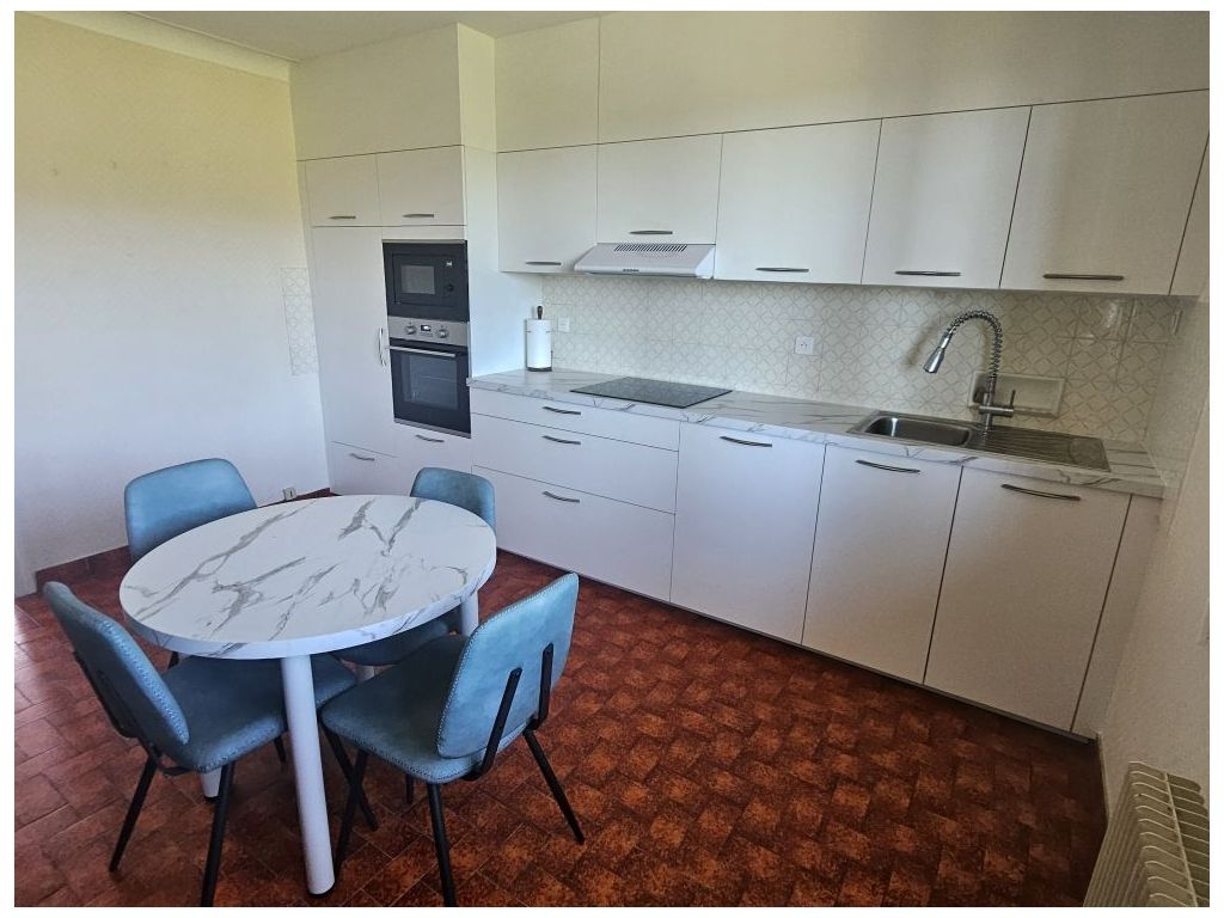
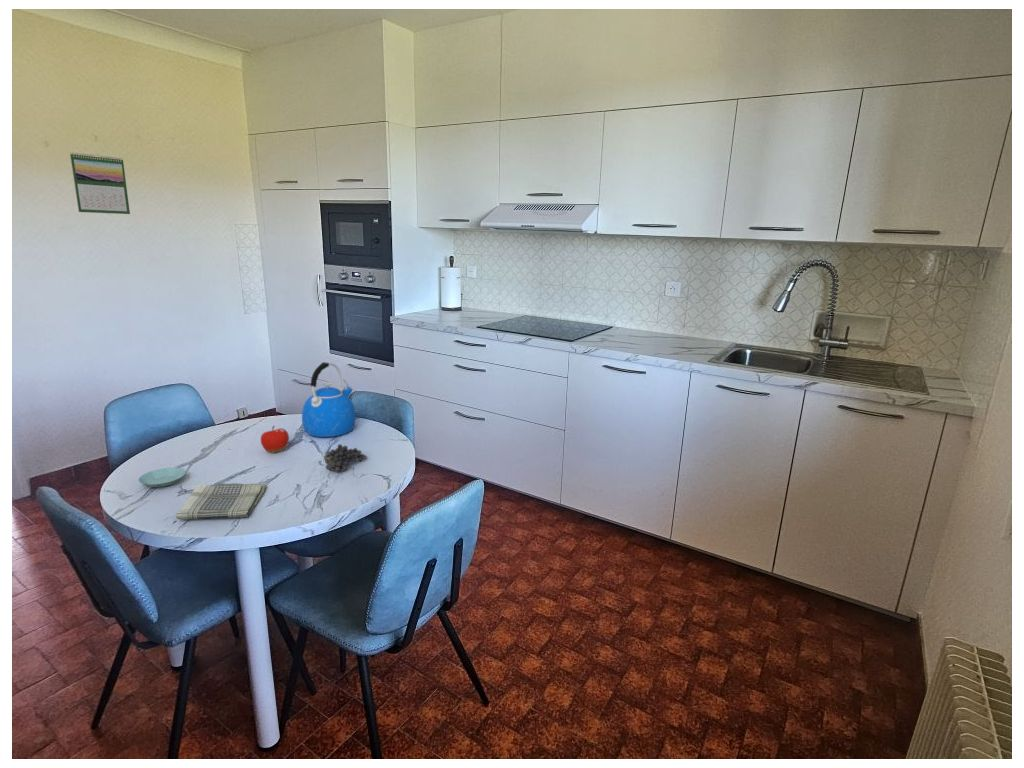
+ dish towel [175,482,267,520]
+ fruit [260,425,290,453]
+ fruit [322,443,368,473]
+ saucer [137,467,187,488]
+ kettle [301,361,356,438]
+ calendar [69,152,131,215]
